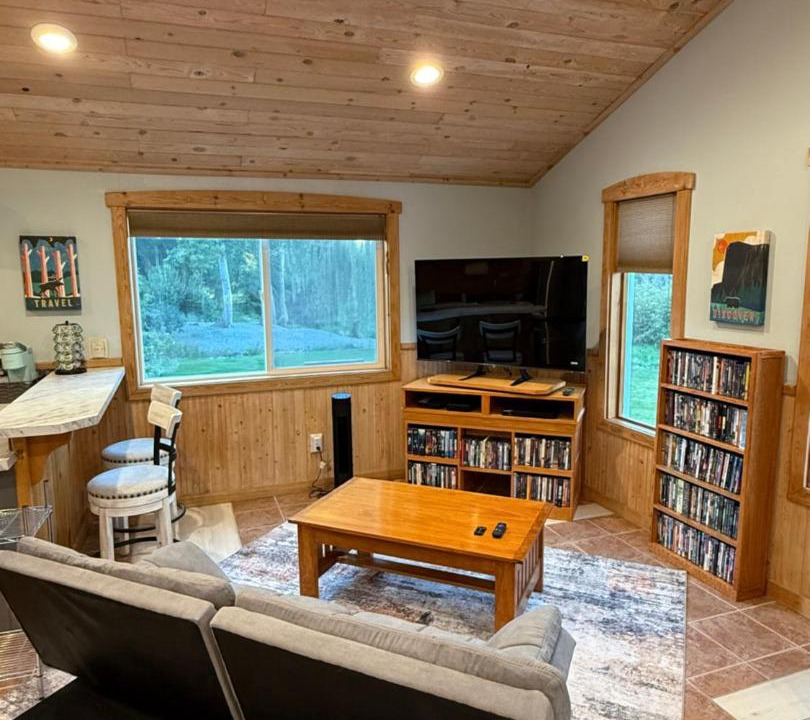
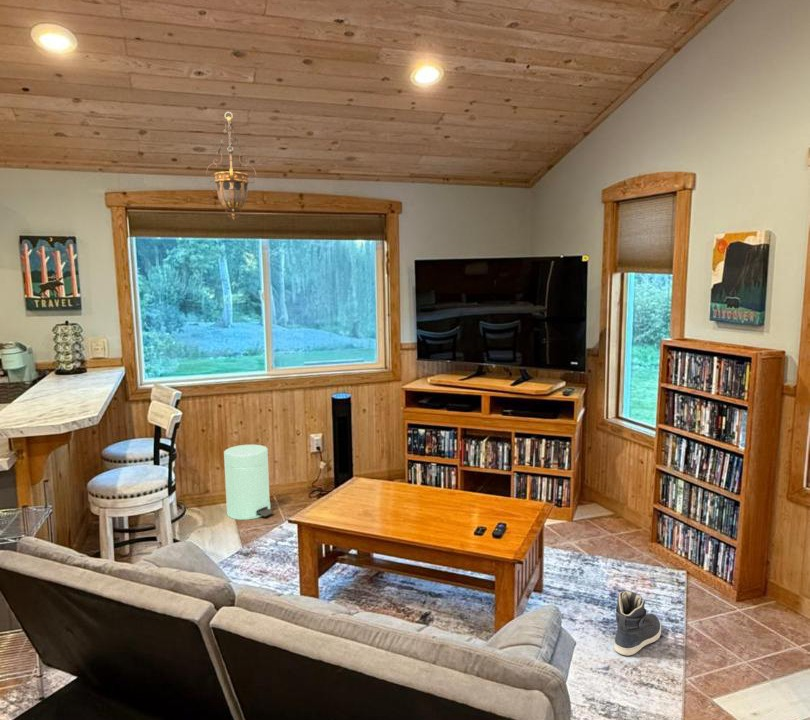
+ trash can [223,444,275,521]
+ hanging lantern [205,111,257,221]
+ sneaker [613,590,662,657]
